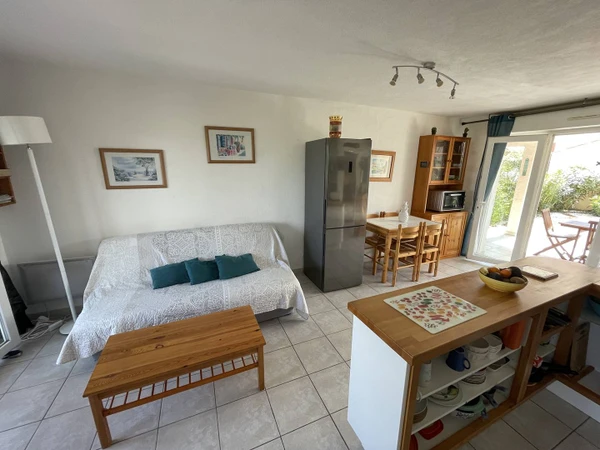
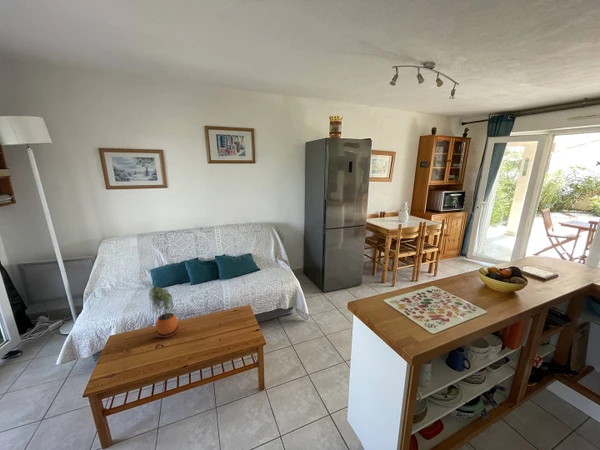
+ potted plant [148,286,180,338]
